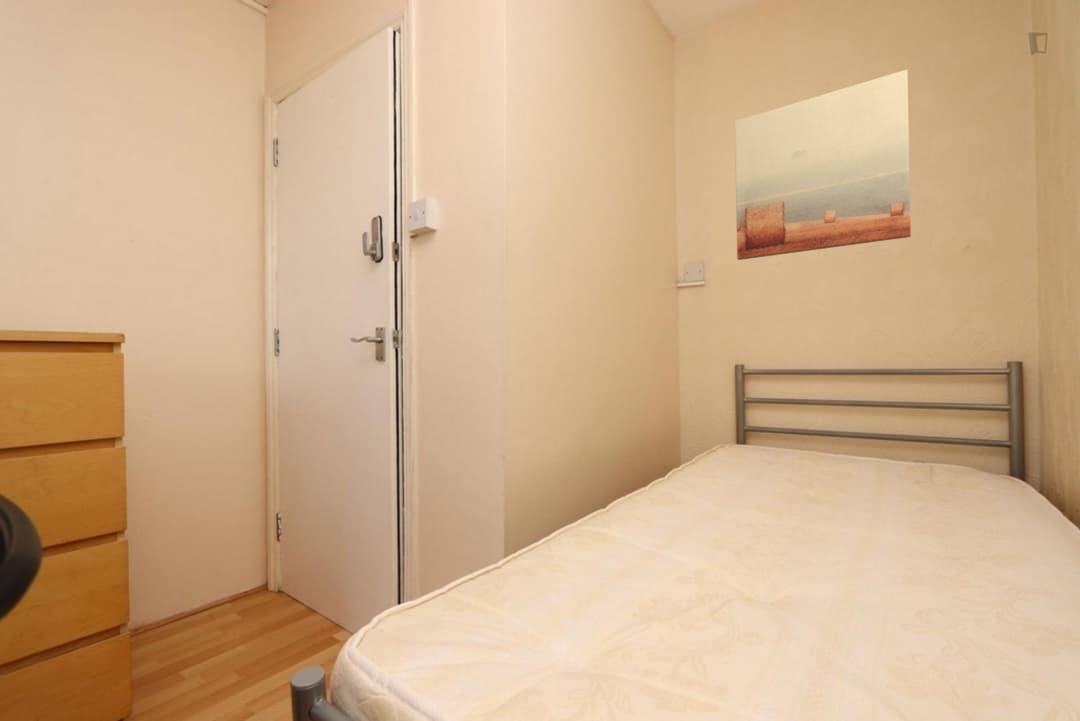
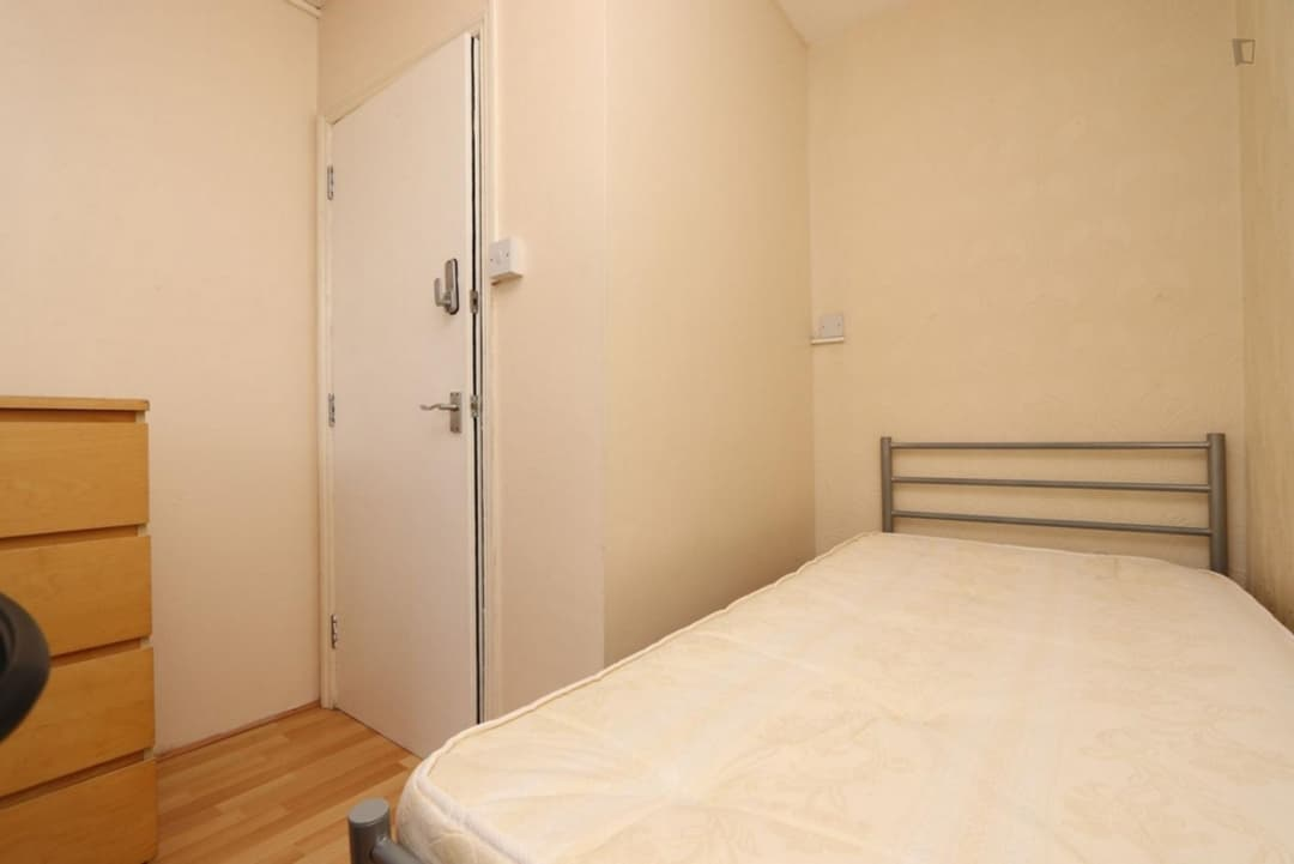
- wall art [734,69,912,261]
